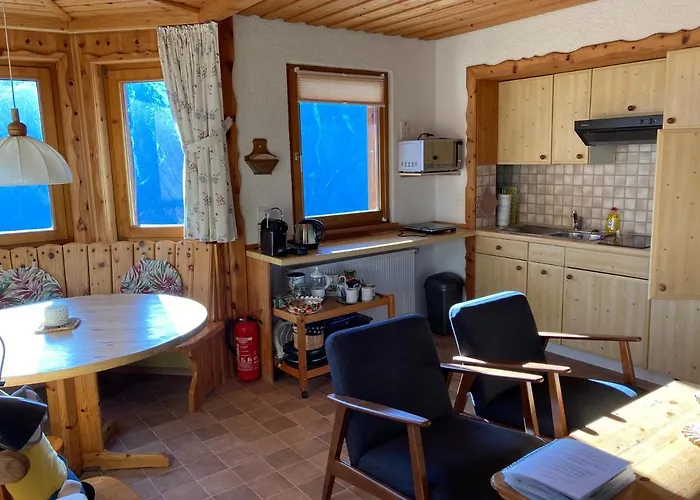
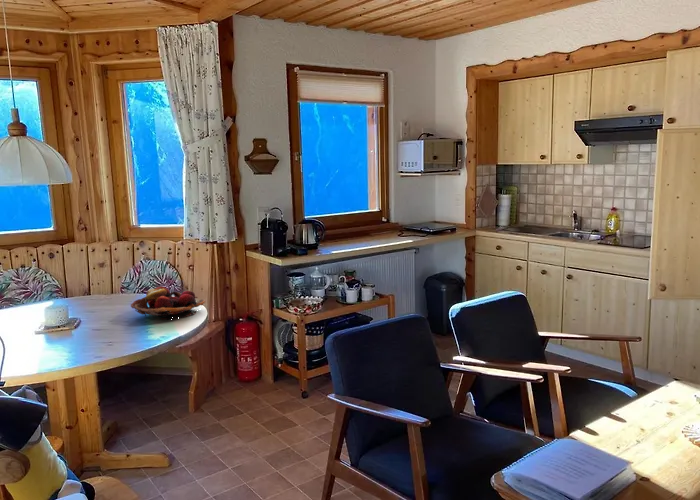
+ fruit basket [130,286,207,321]
